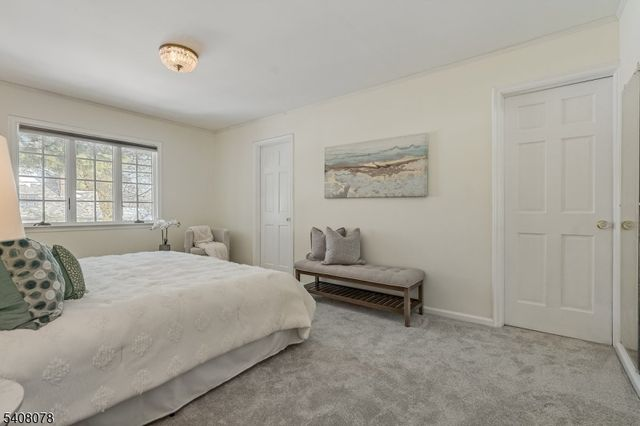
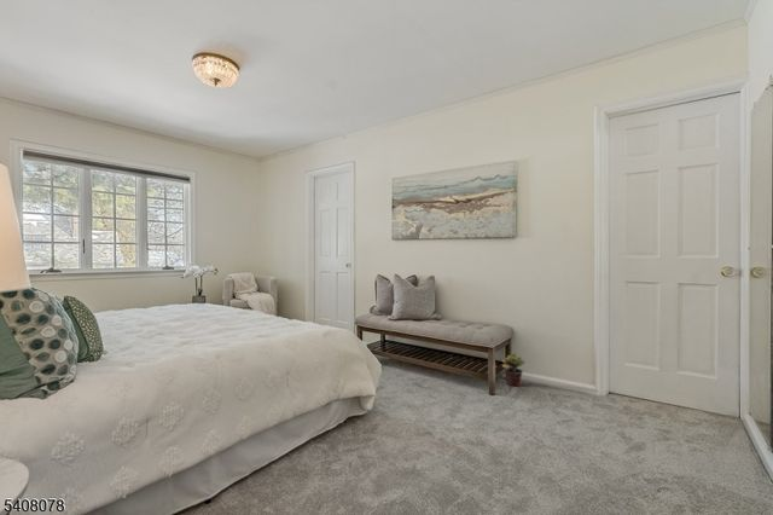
+ potted plant [501,352,527,387]
